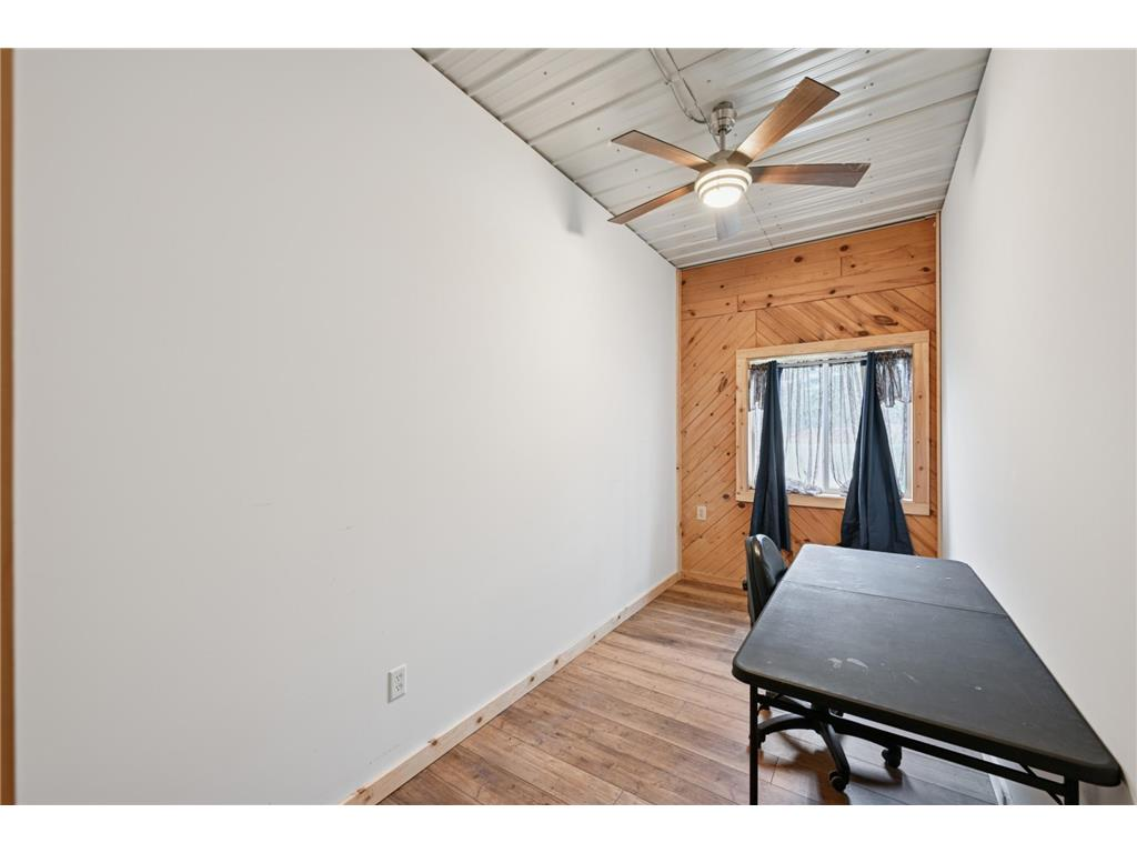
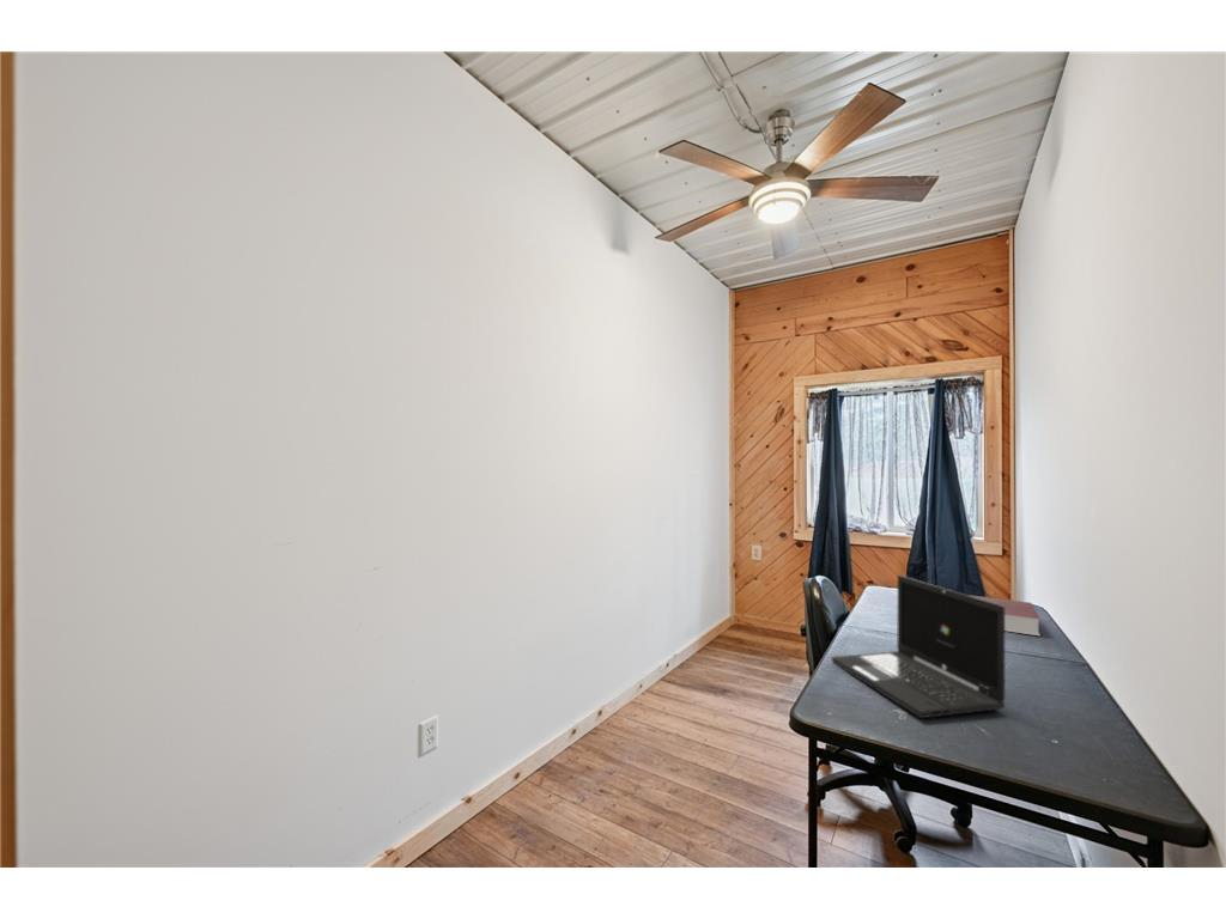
+ book [969,594,1042,637]
+ laptop [831,574,1006,719]
